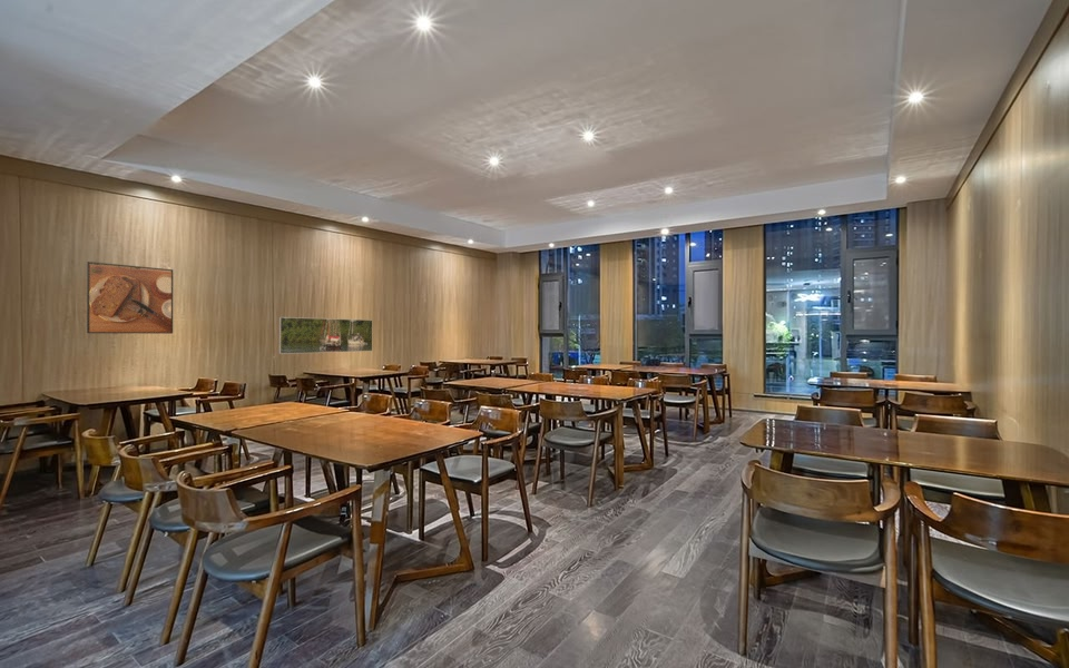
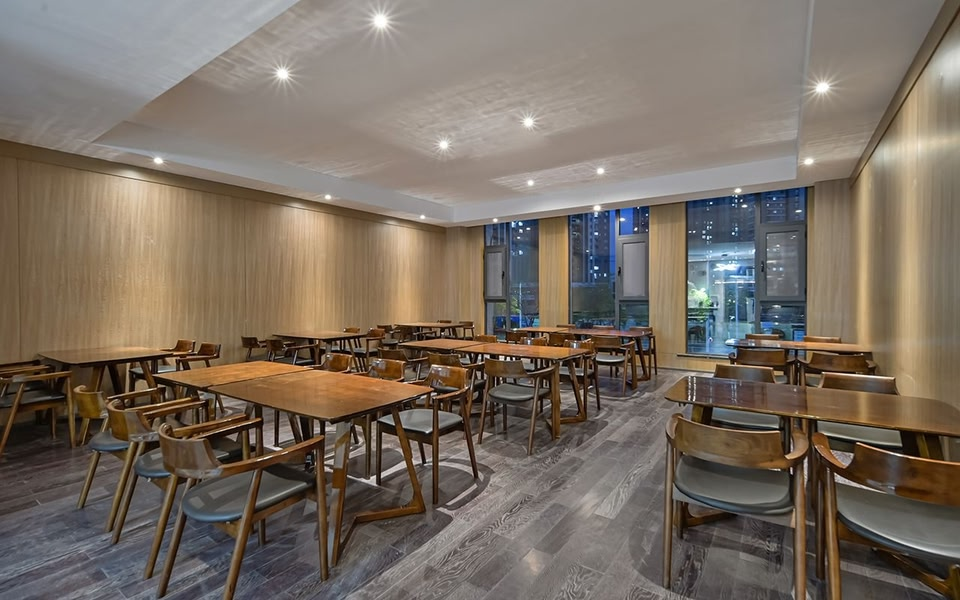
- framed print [278,316,374,355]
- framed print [86,261,174,335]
